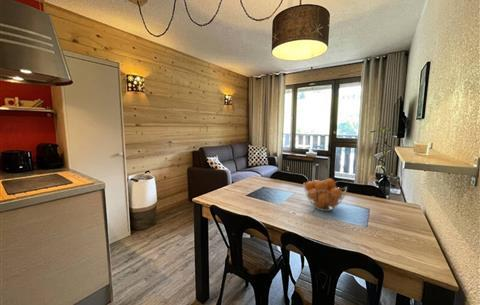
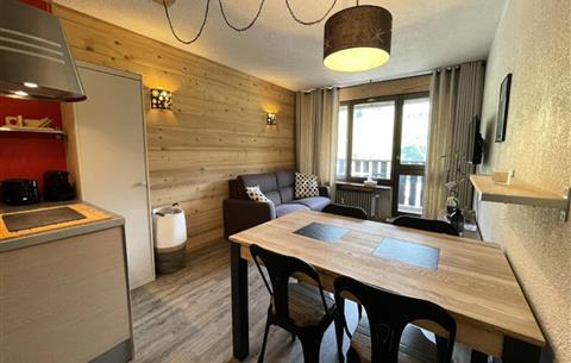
- fruit basket [303,178,348,212]
